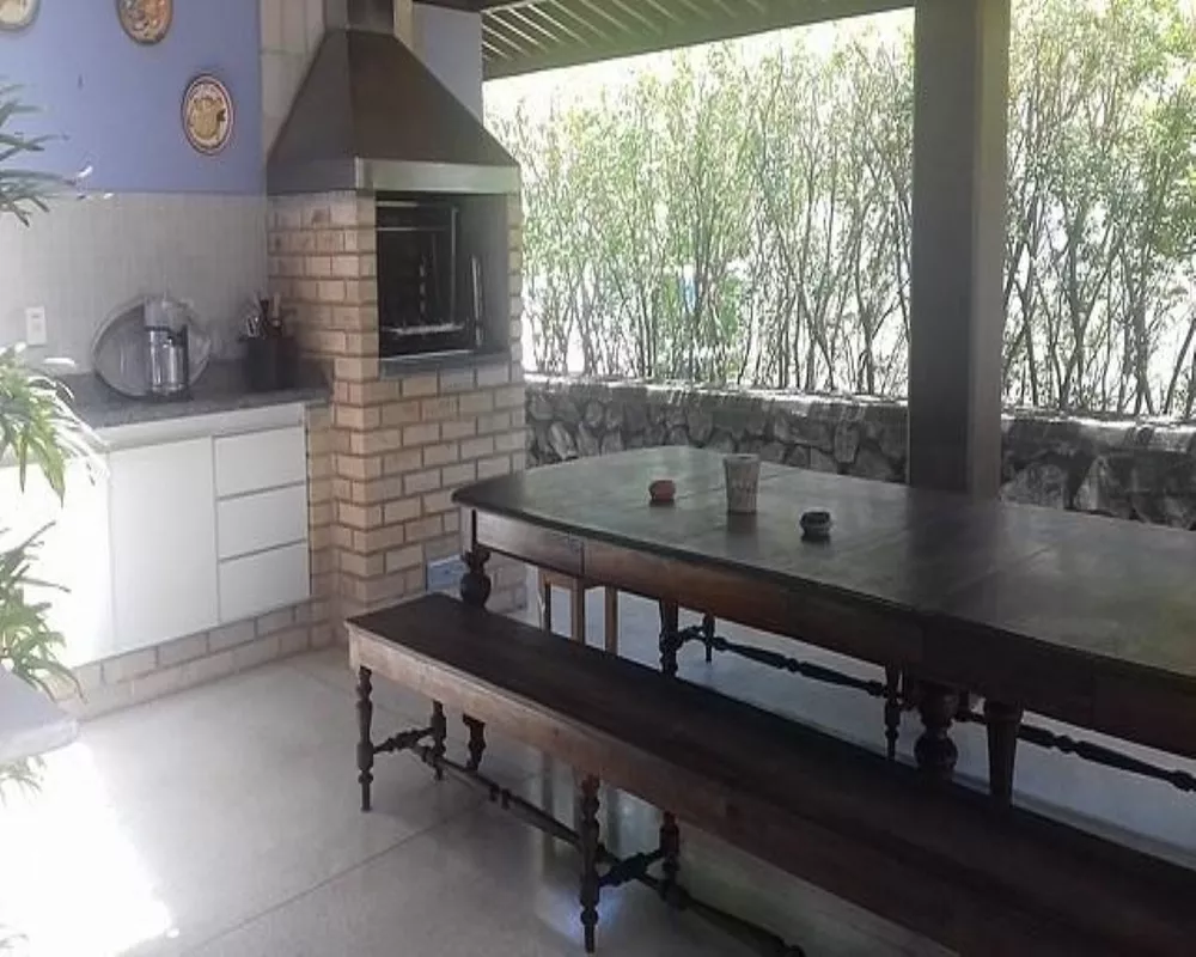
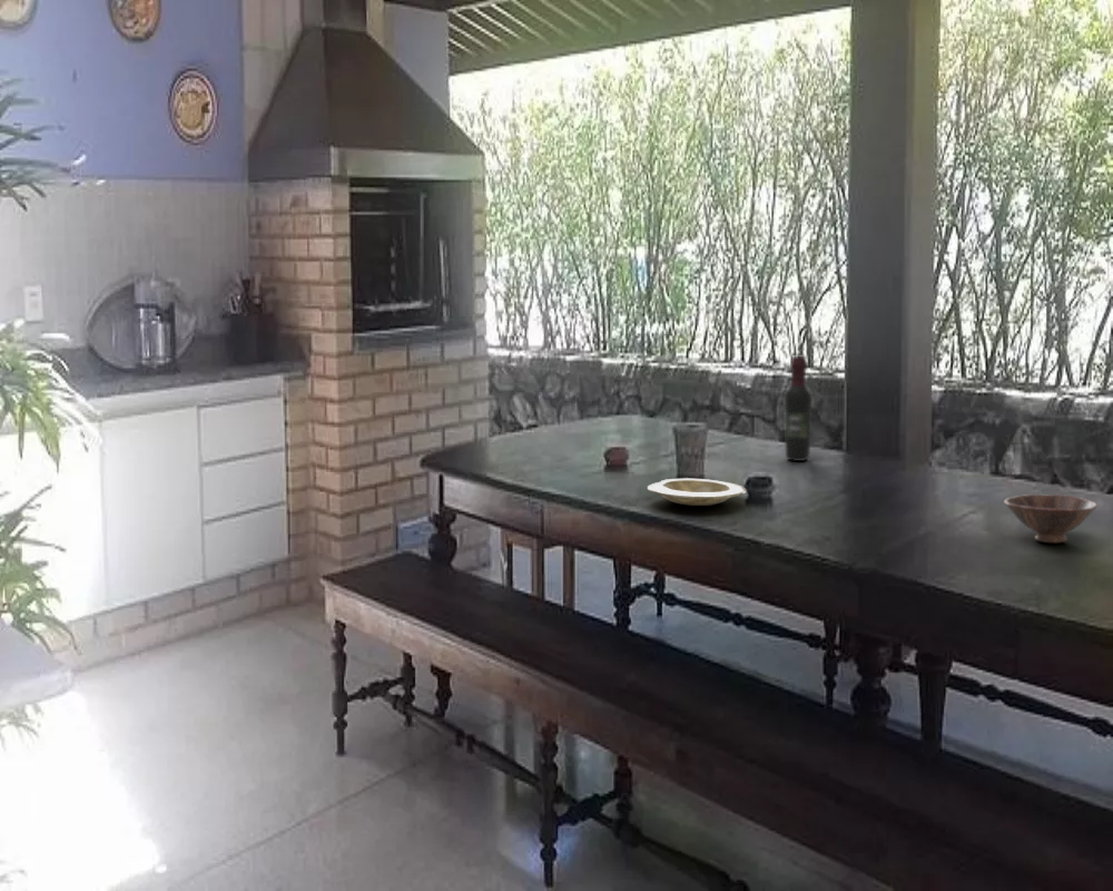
+ bowl [1003,493,1099,544]
+ wine bottle [784,355,814,462]
+ plate [646,477,748,507]
